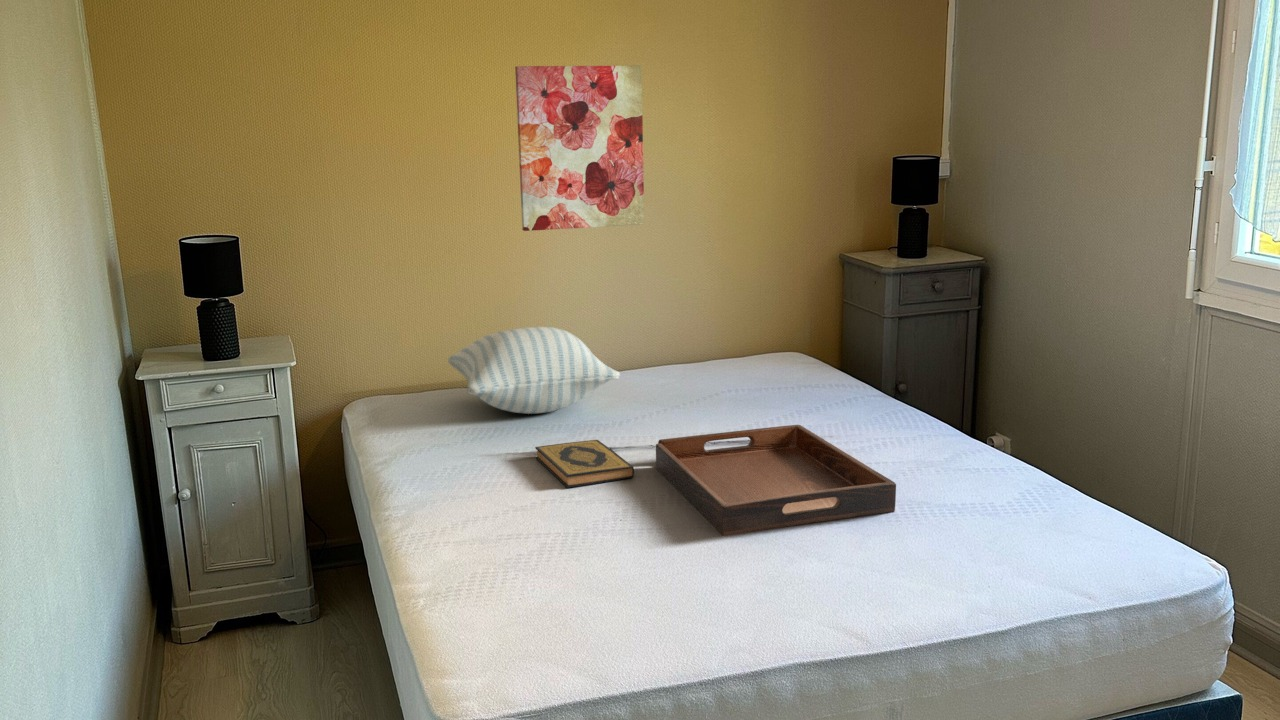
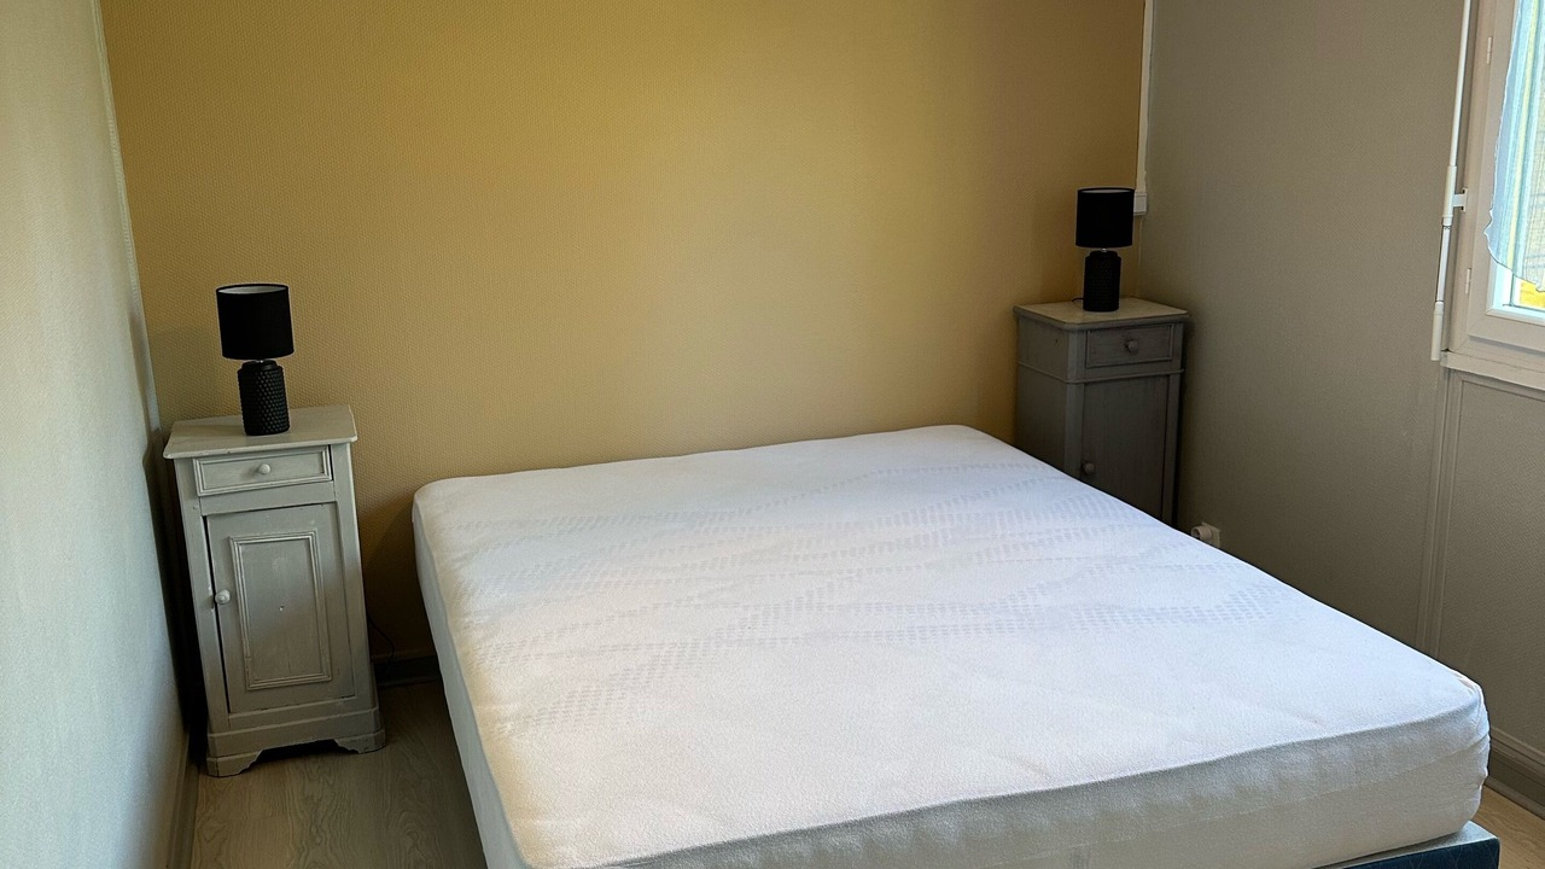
- pillow [447,326,621,415]
- hardback book [534,439,635,489]
- wall art [514,65,645,232]
- serving tray [655,424,897,537]
